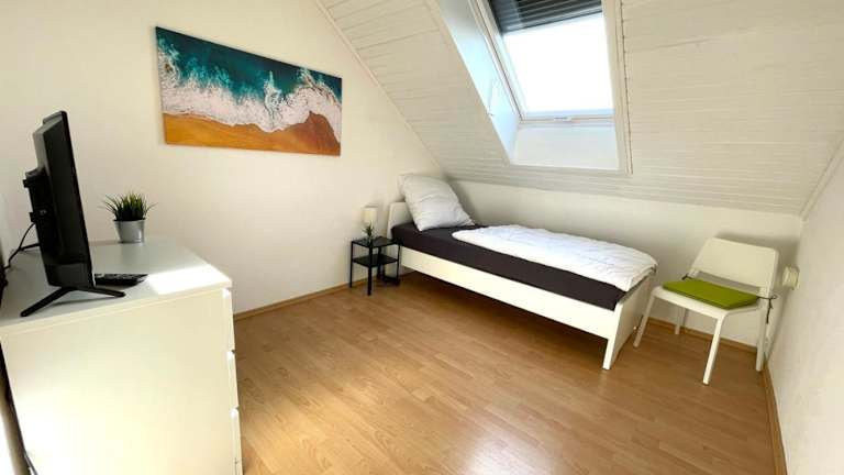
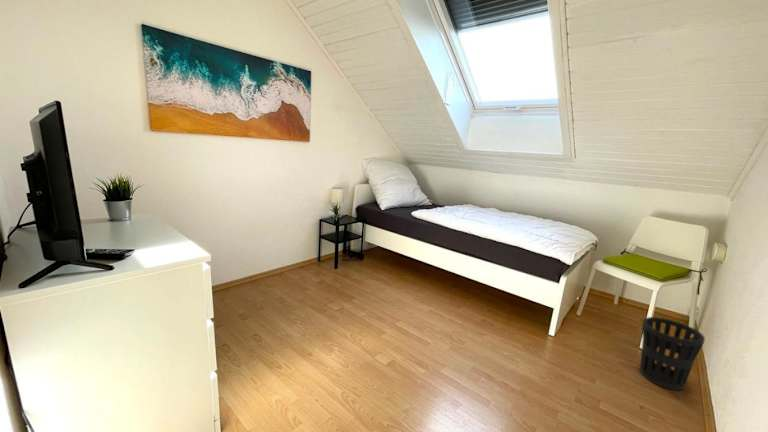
+ wastebasket [638,316,706,391]
